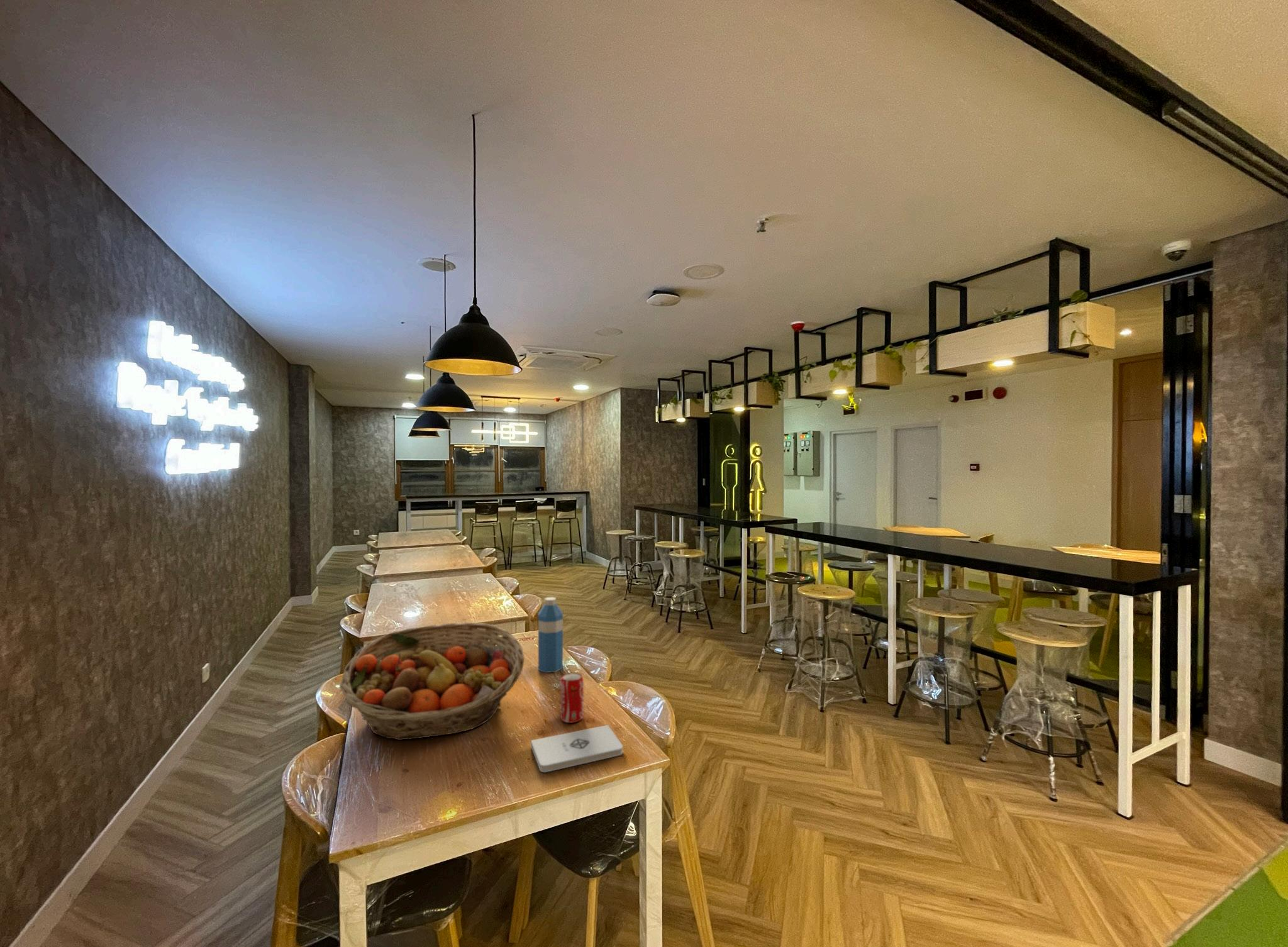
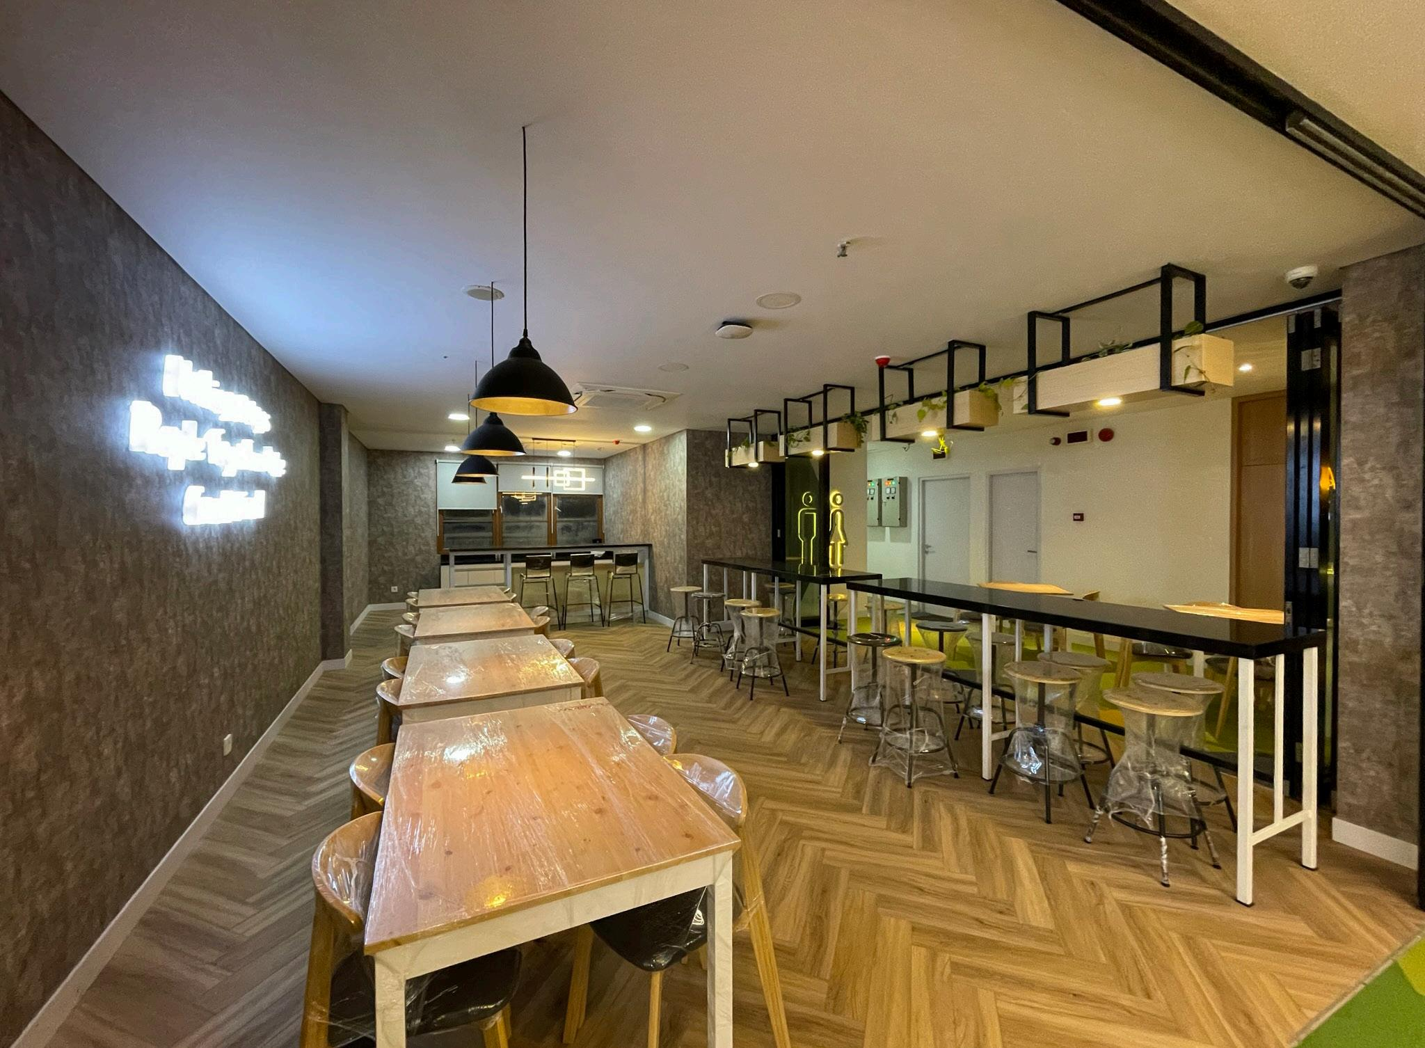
- water bottle [538,597,564,673]
- fruit basket [339,622,525,741]
- beverage can [560,672,584,724]
- notepad [530,724,623,773]
